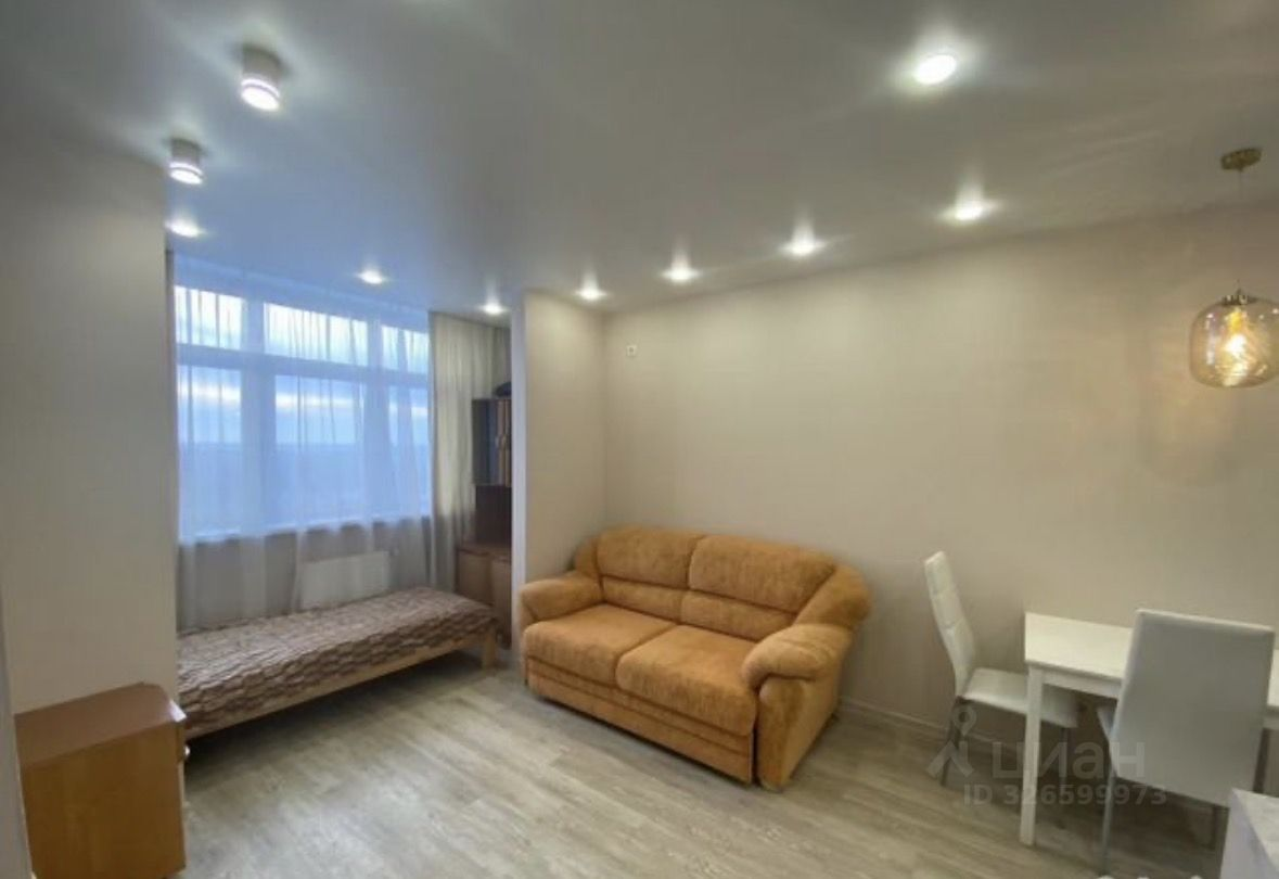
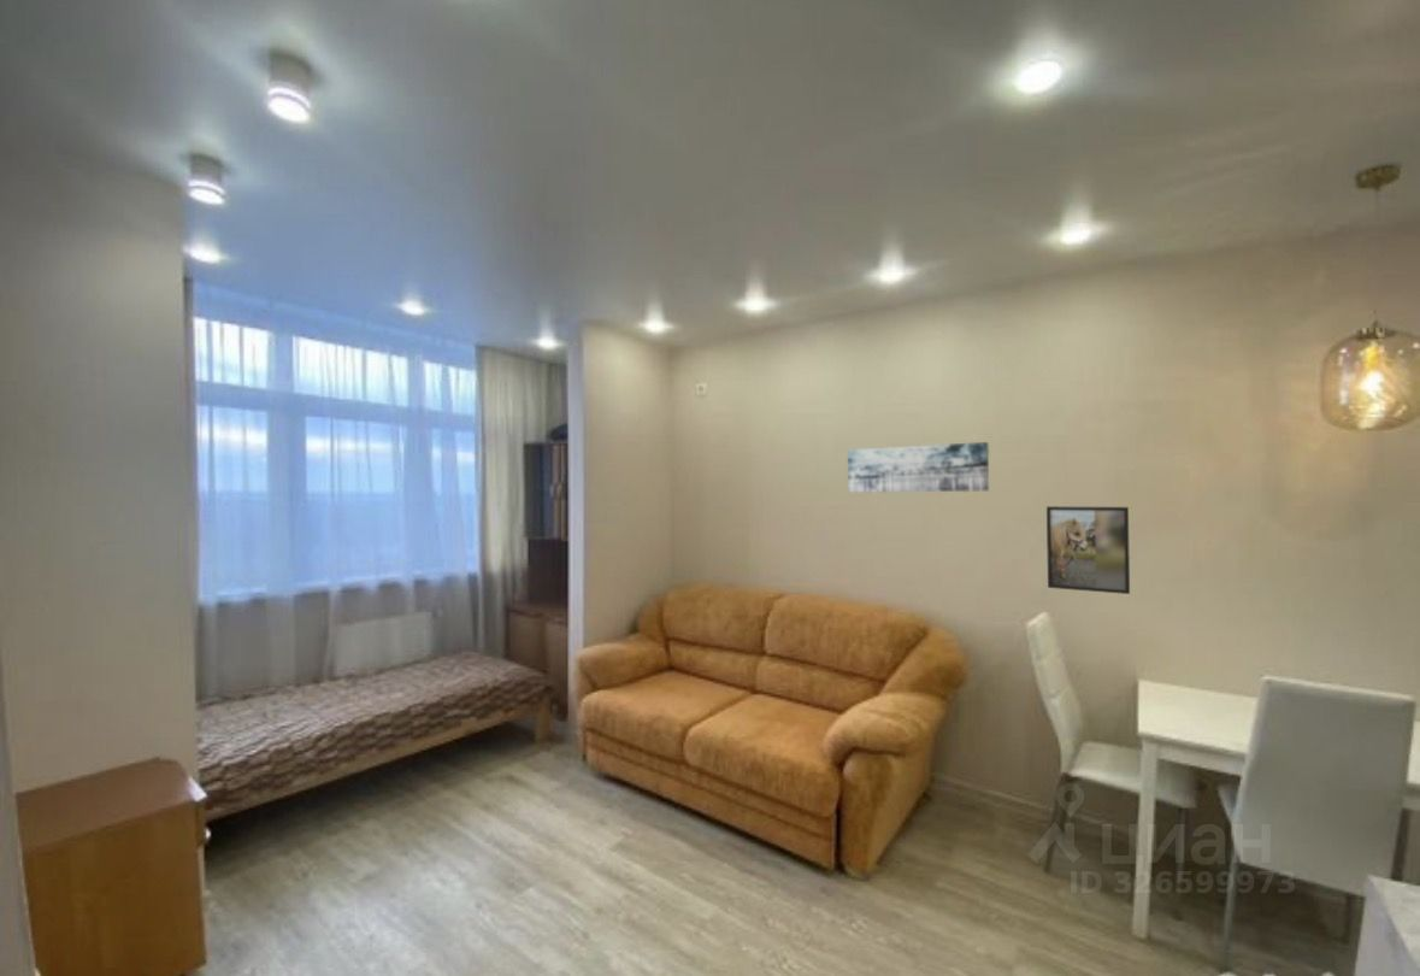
+ wall art [847,441,990,493]
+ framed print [1045,505,1131,595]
